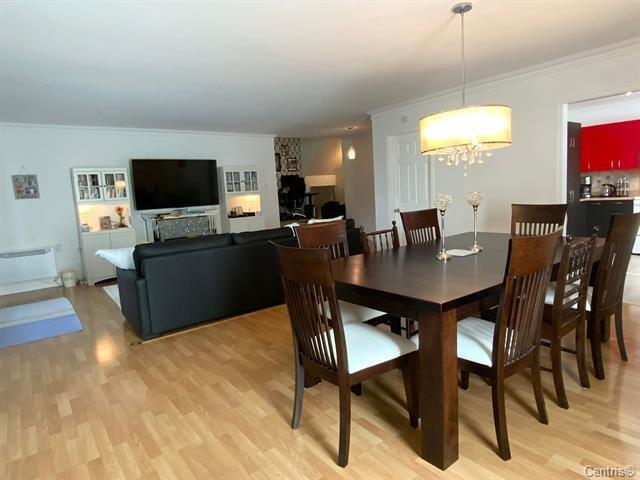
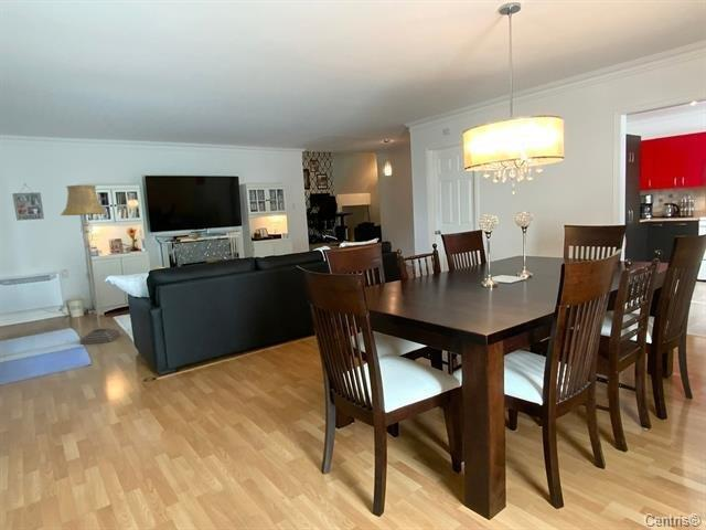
+ floor lamp [60,184,121,346]
